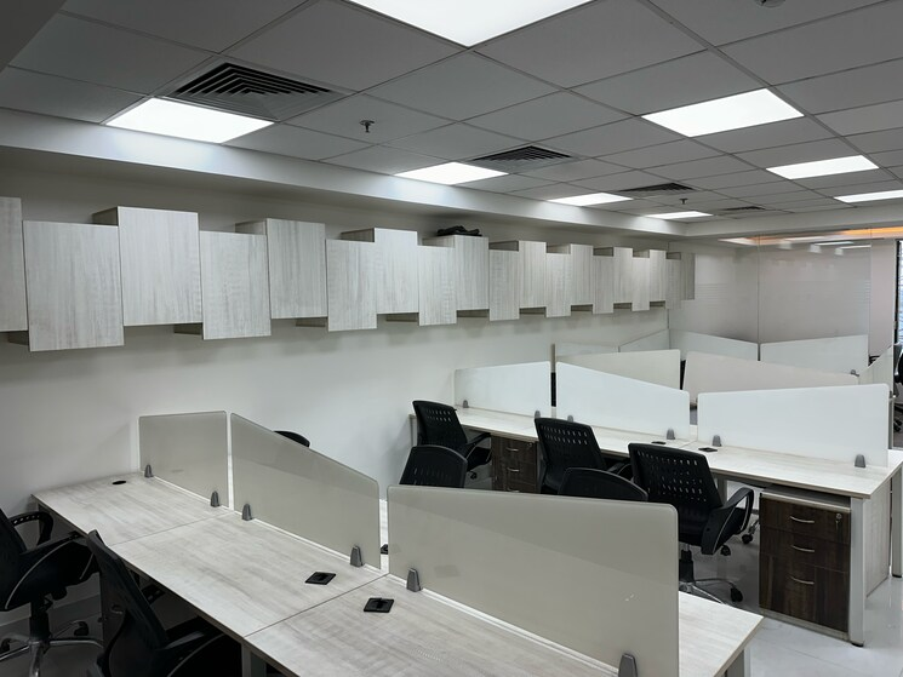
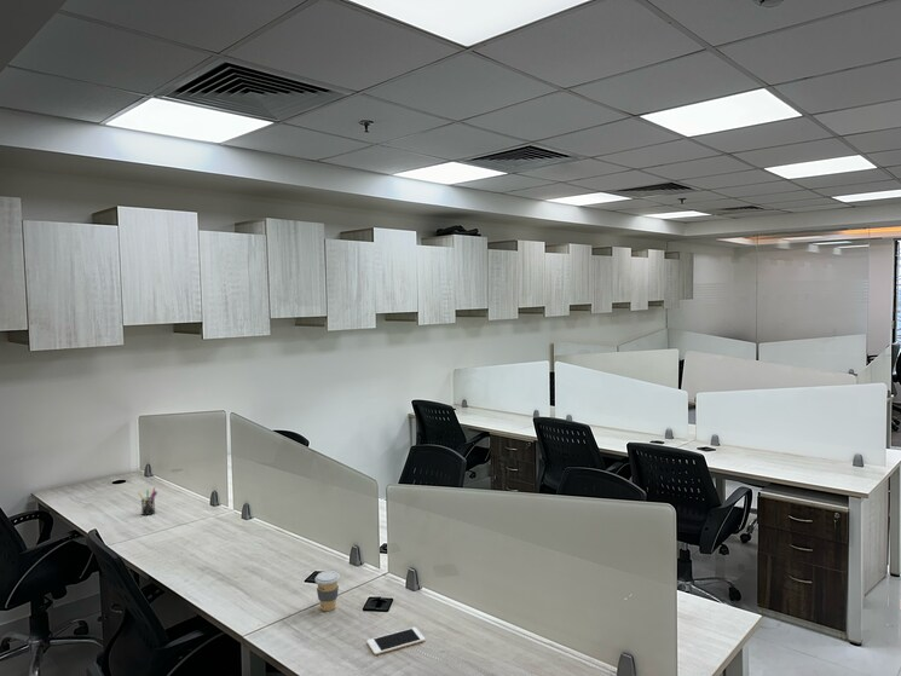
+ coffee cup [314,570,341,612]
+ cell phone [365,626,426,655]
+ pen holder [137,486,158,516]
